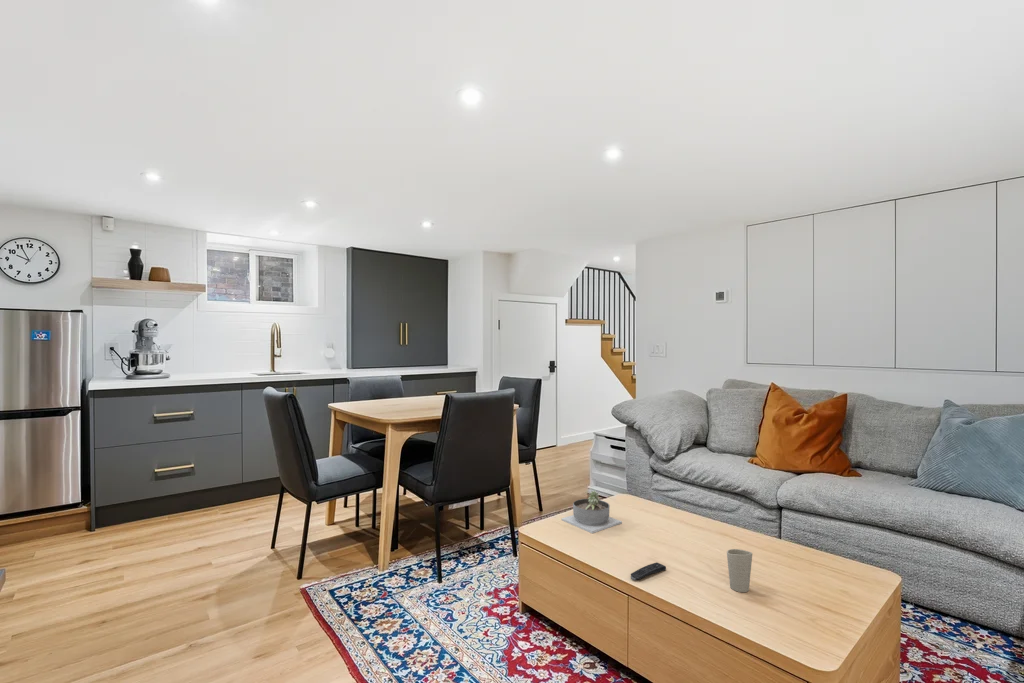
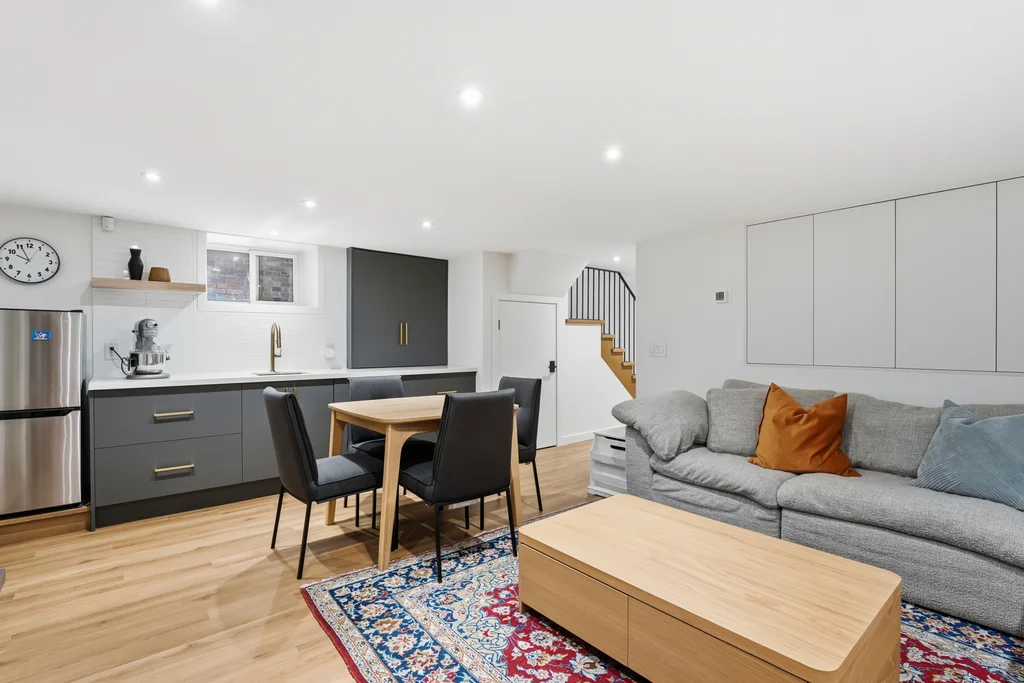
- succulent planter [560,489,623,534]
- remote control [630,561,667,581]
- cup [726,548,753,593]
